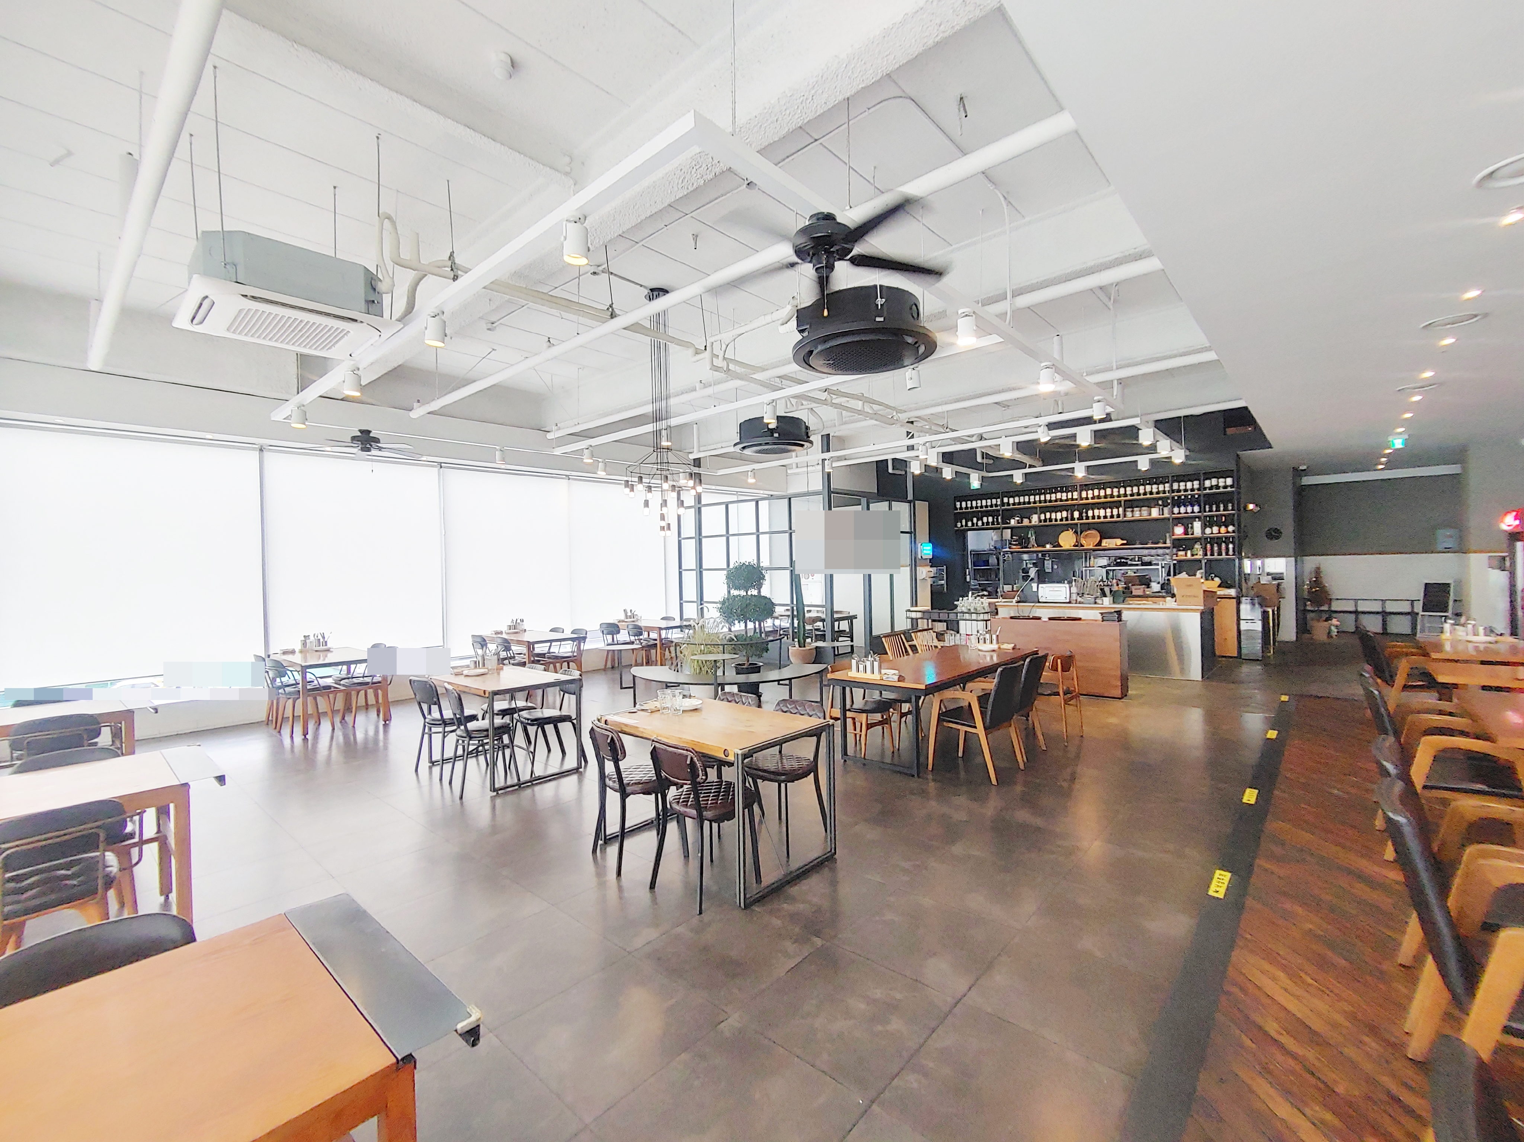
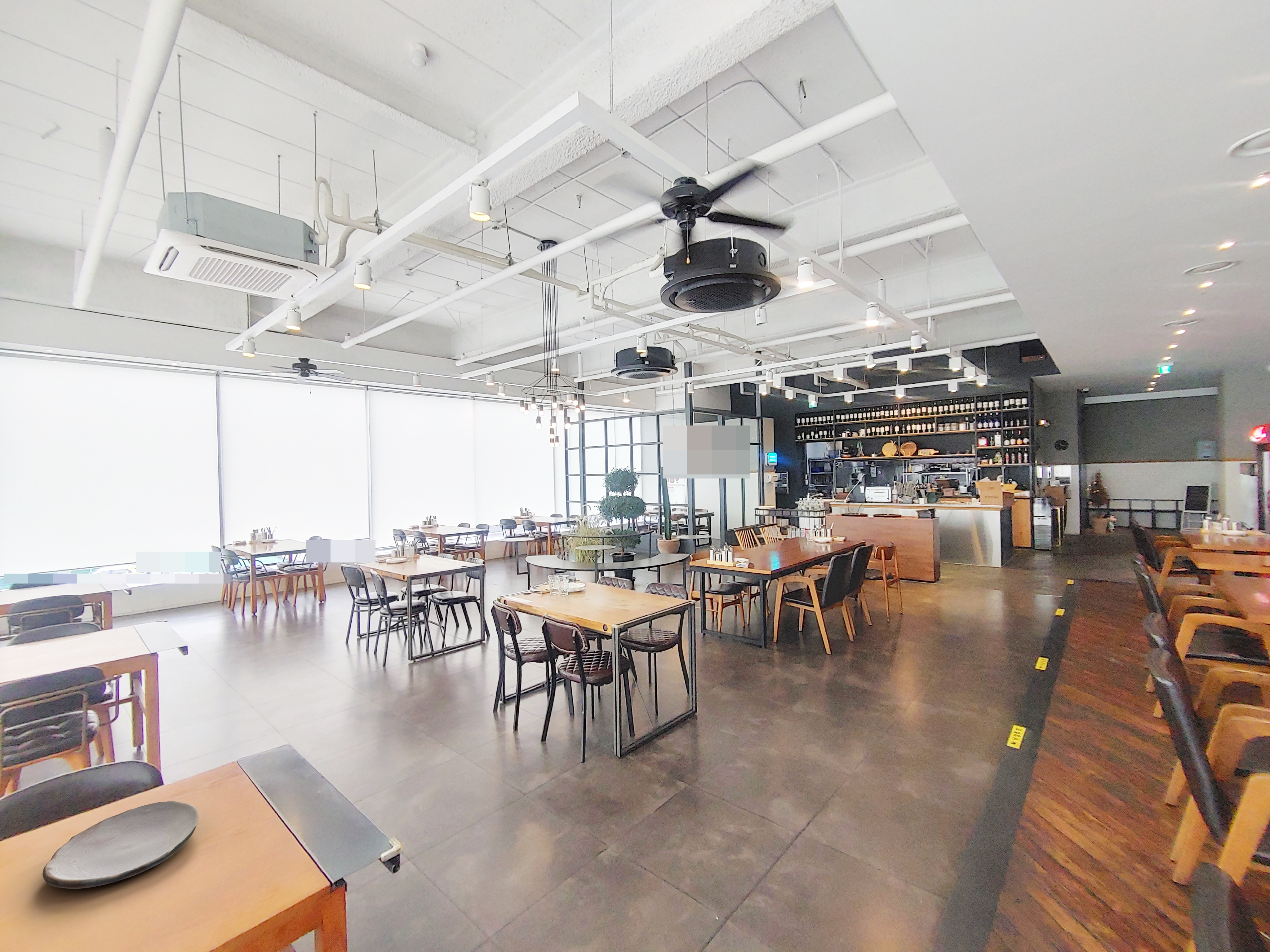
+ plate [42,801,199,889]
